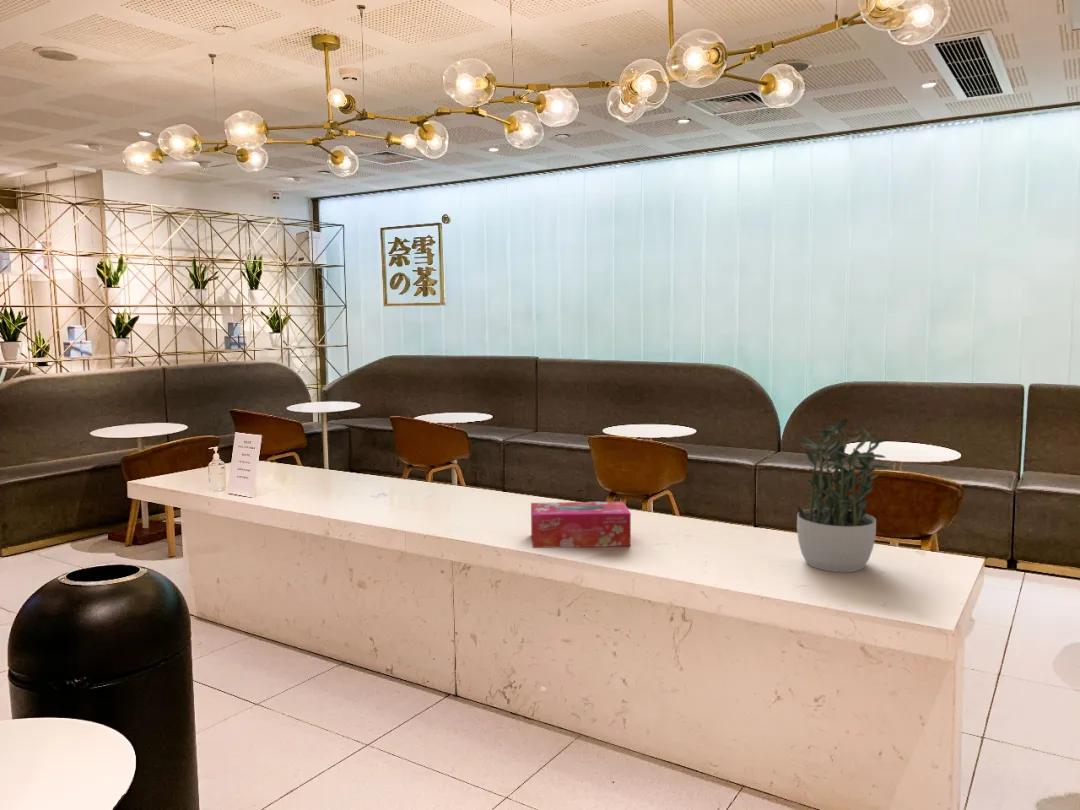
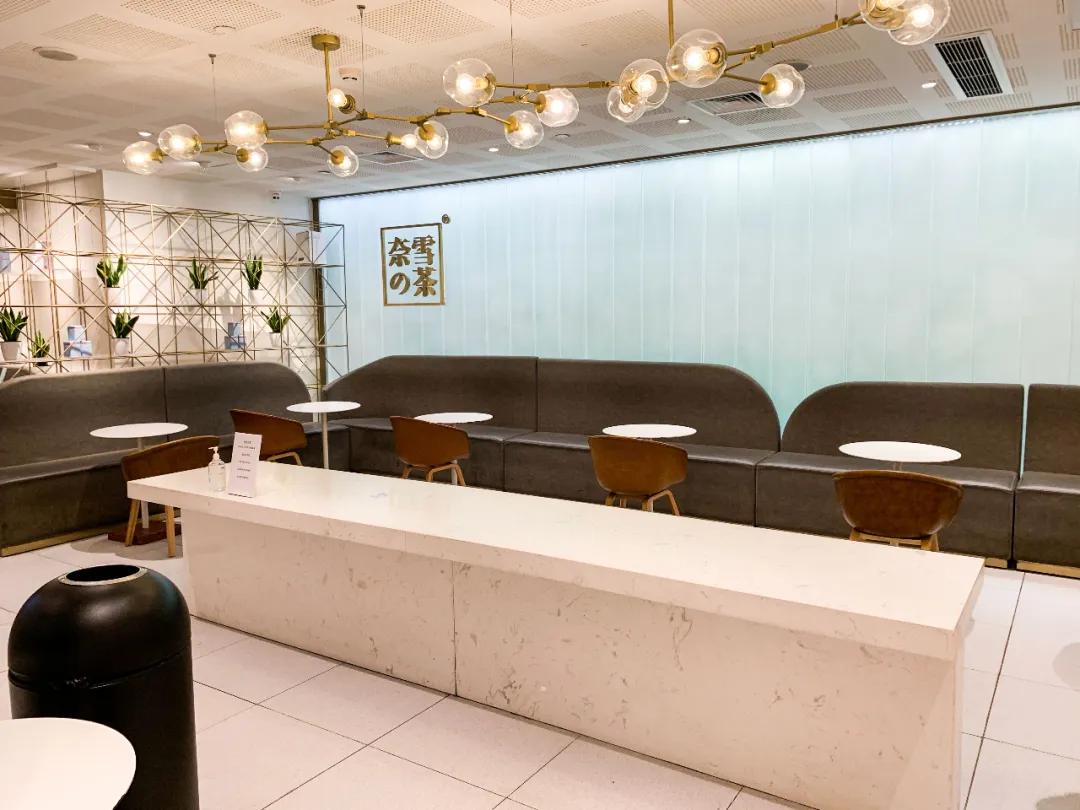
- potted plant [796,417,892,573]
- tissue box [530,500,632,549]
